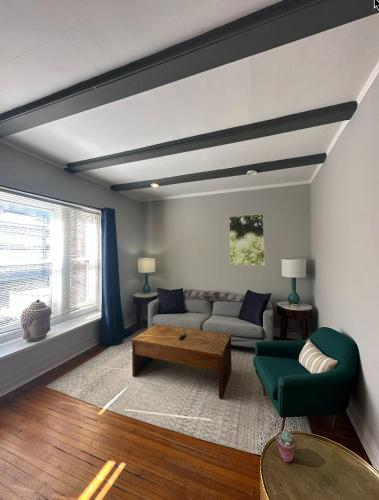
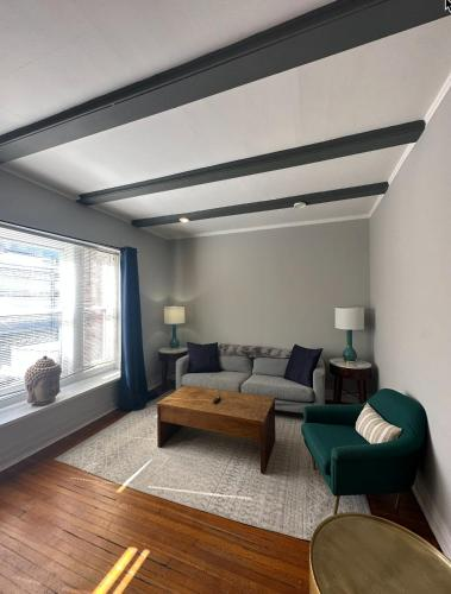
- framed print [228,213,266,266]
- potted succulent [275,430,298,464]
